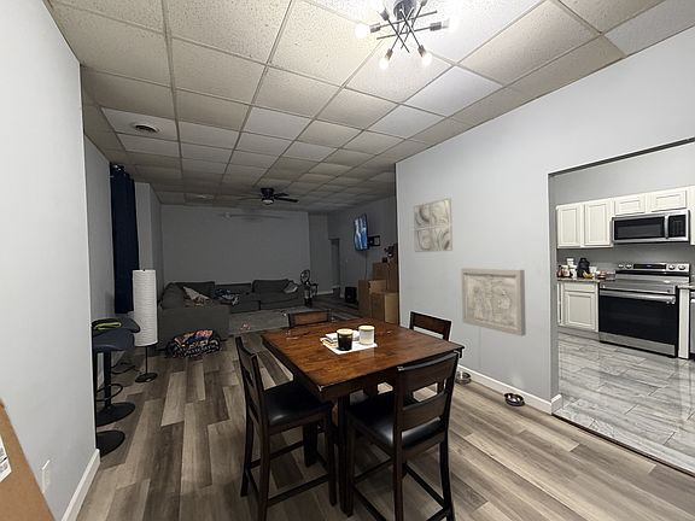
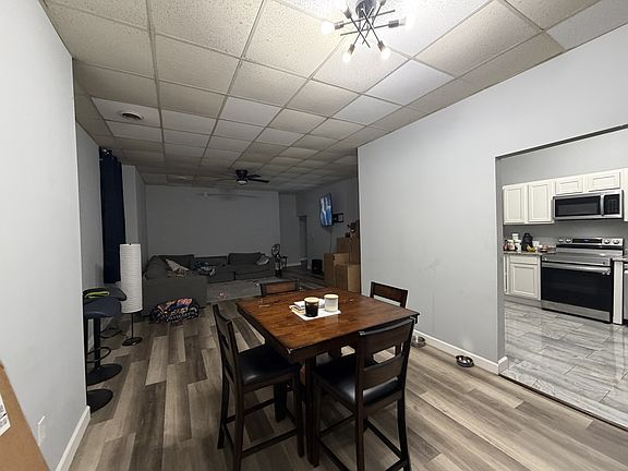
- relief sculpture [460,267,527,338]
- wall art [413,197,454,253]
